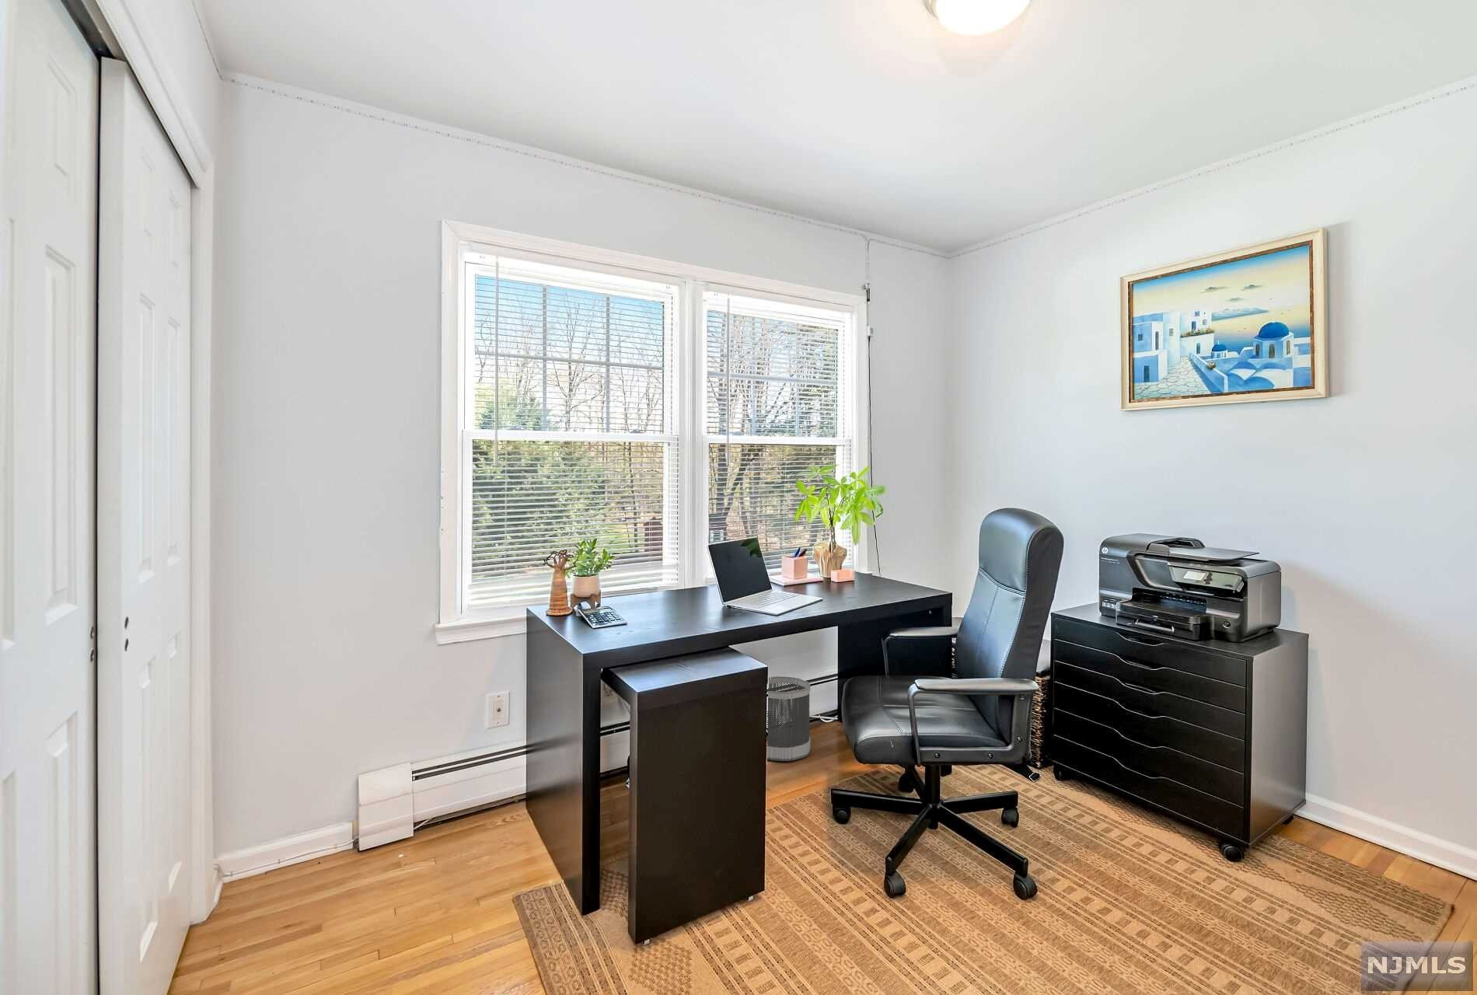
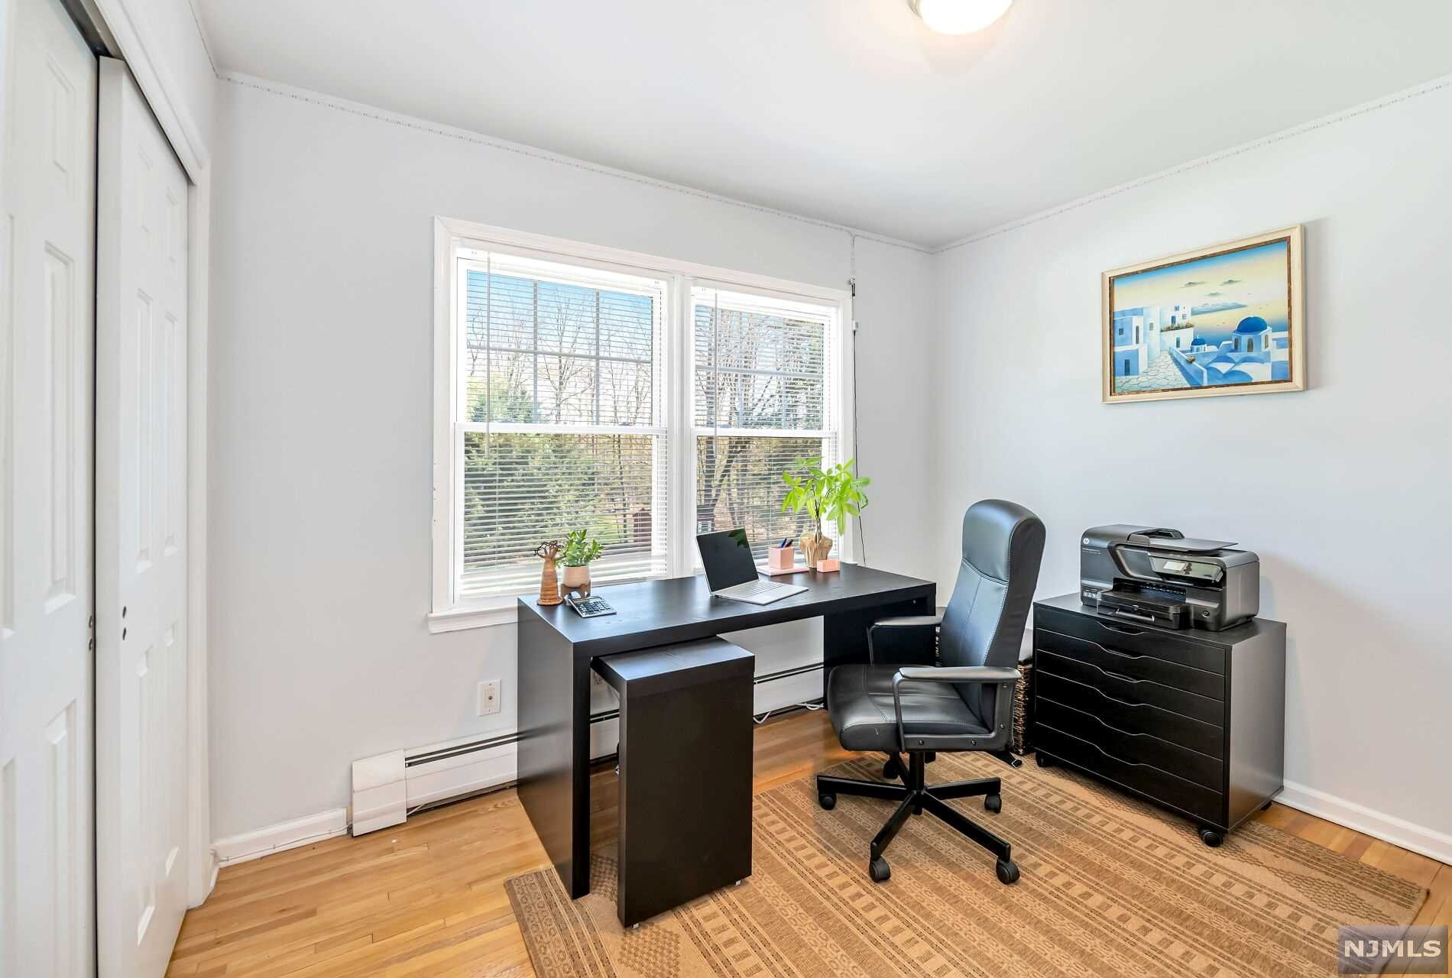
- wastebasket [766,675,812,762]
